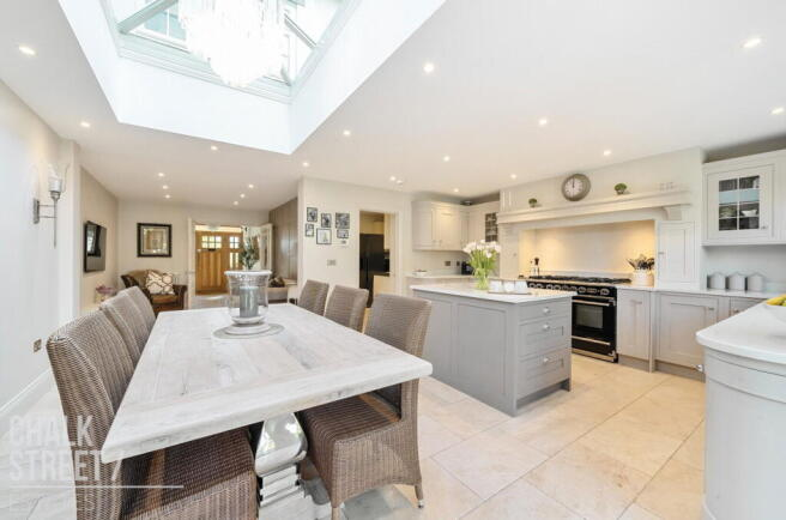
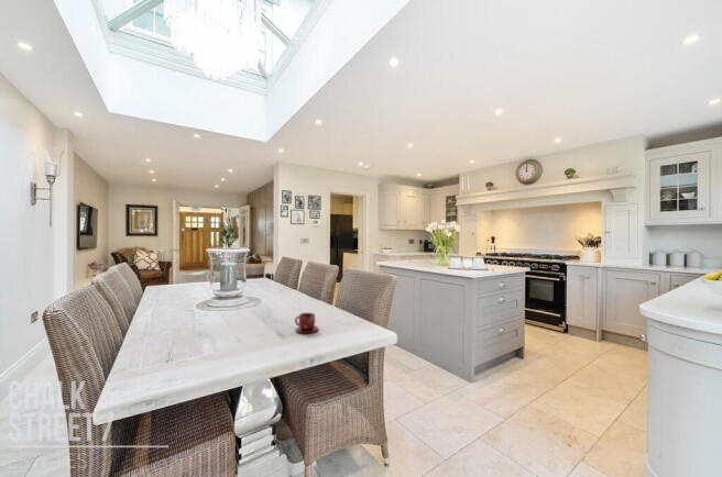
+ teacup [294,312,319,334]
